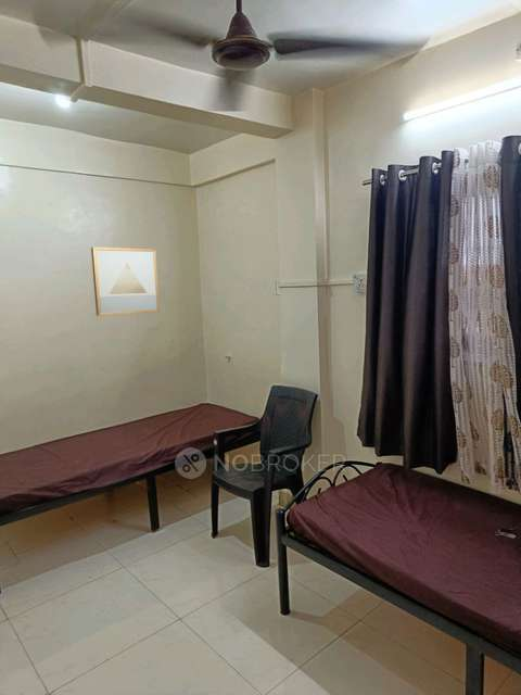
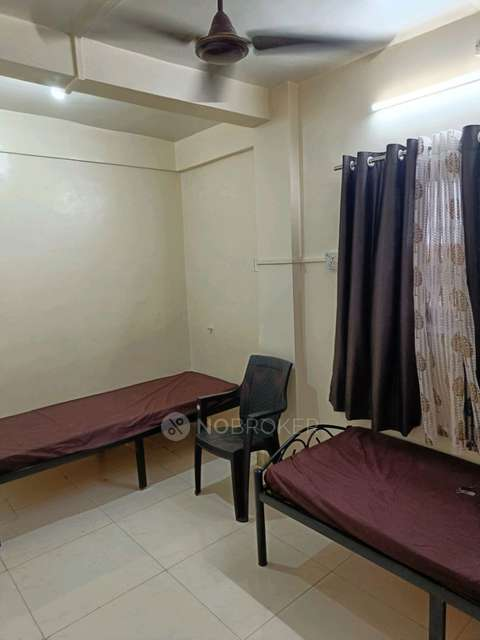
- wall art [90,247,161,317]
